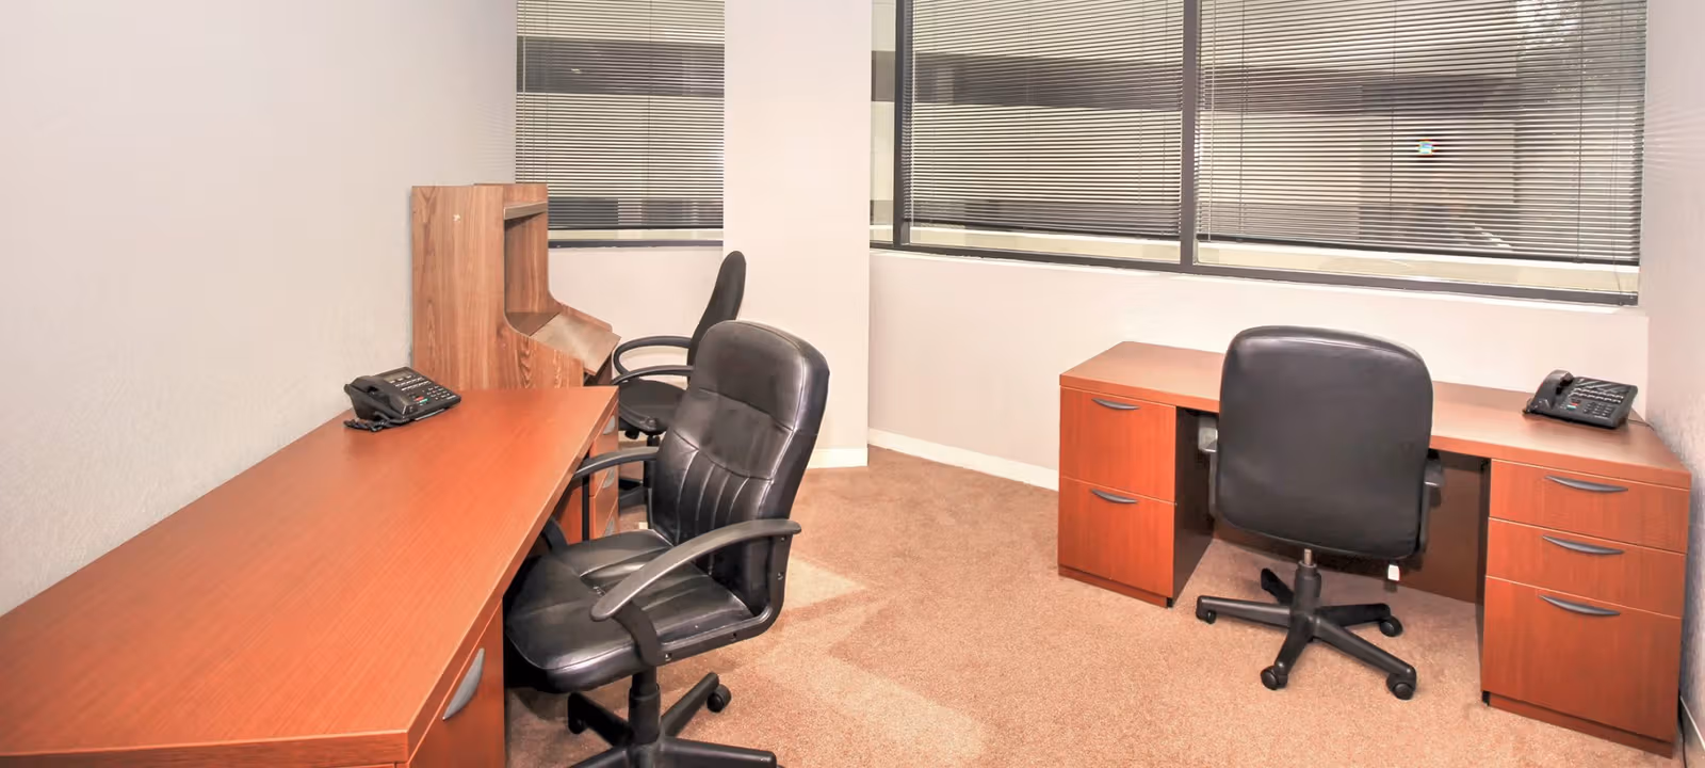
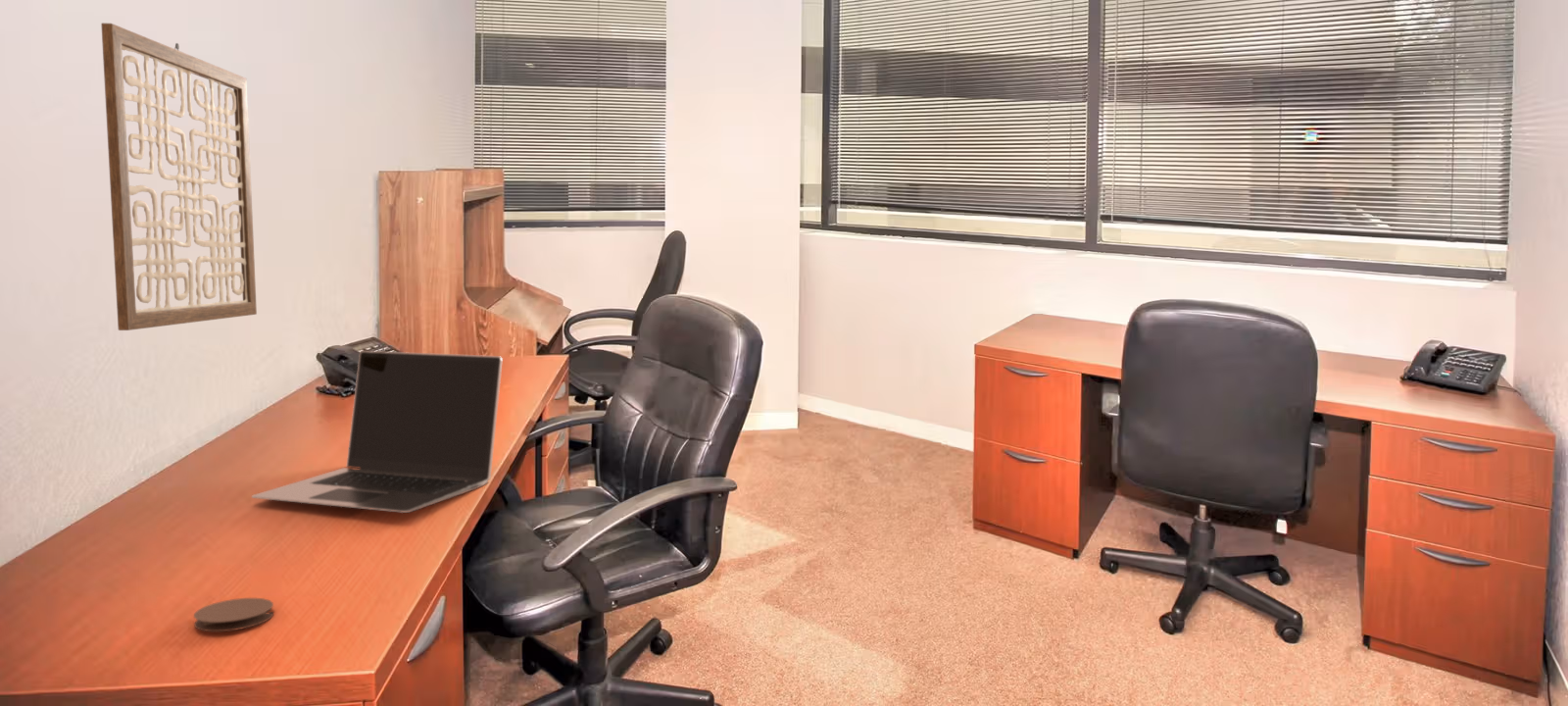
+ wall art [100,22,258,331]
+ laptop [251,350,504,514]
+ coaster [193,597,274,632]
